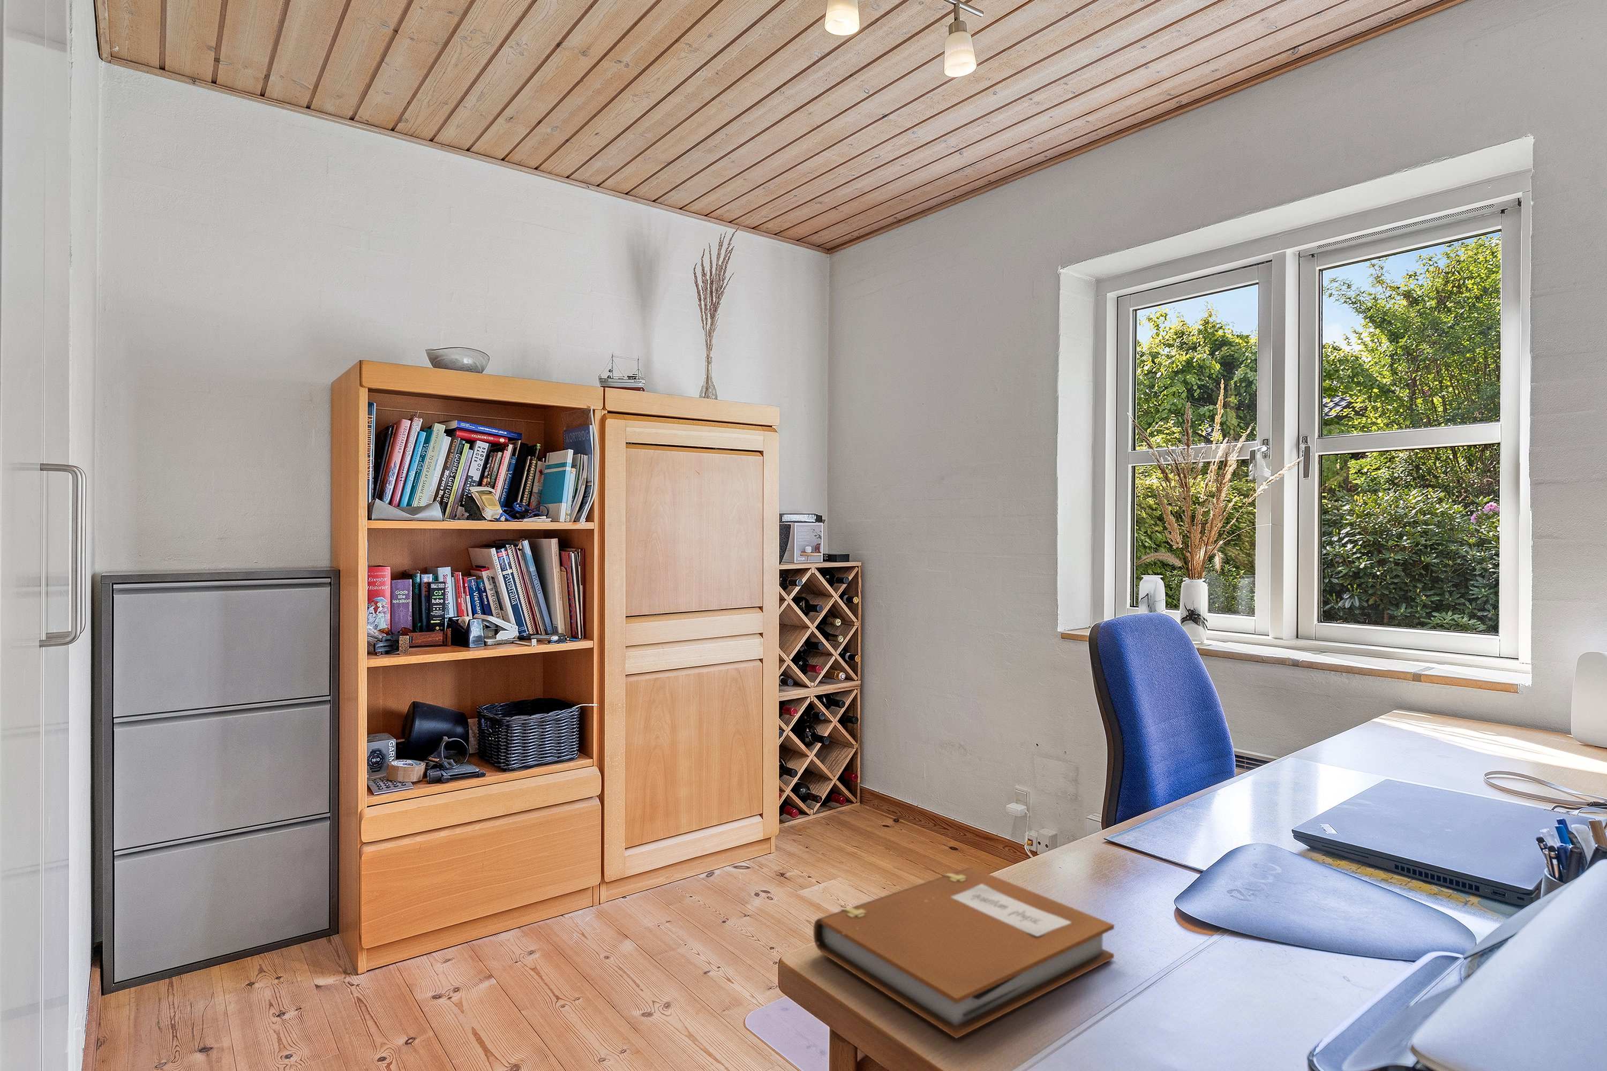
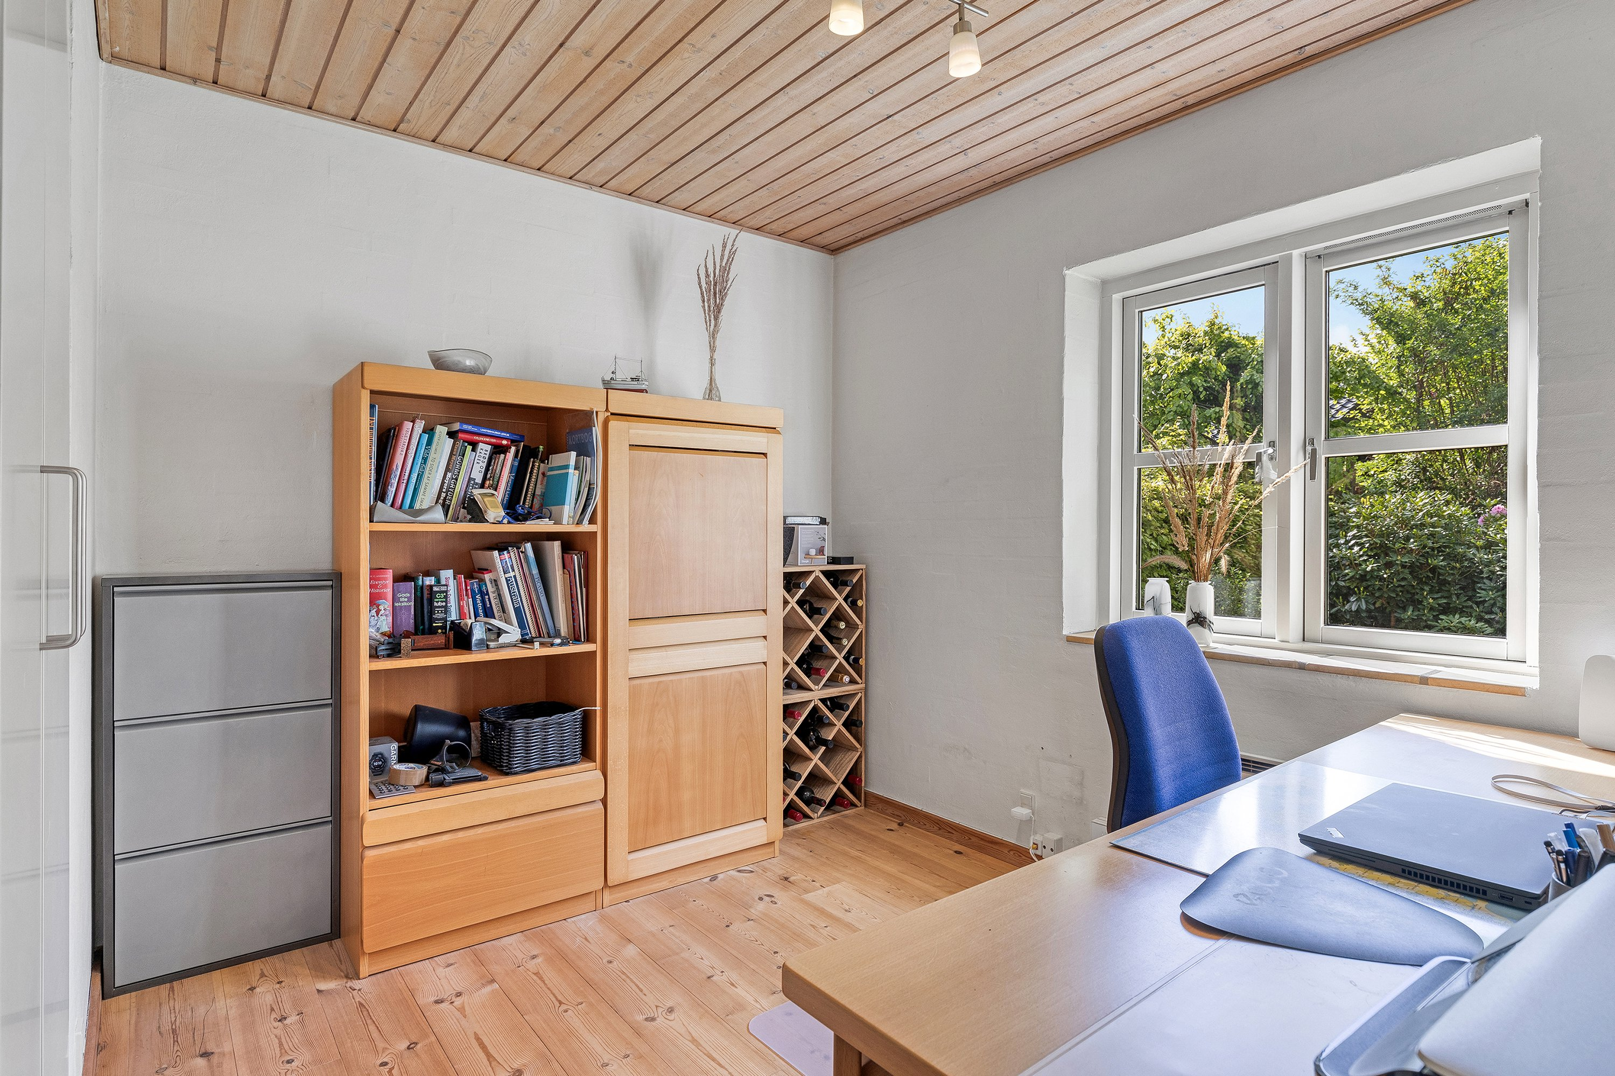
- notebook [813,867,1114,1039]
